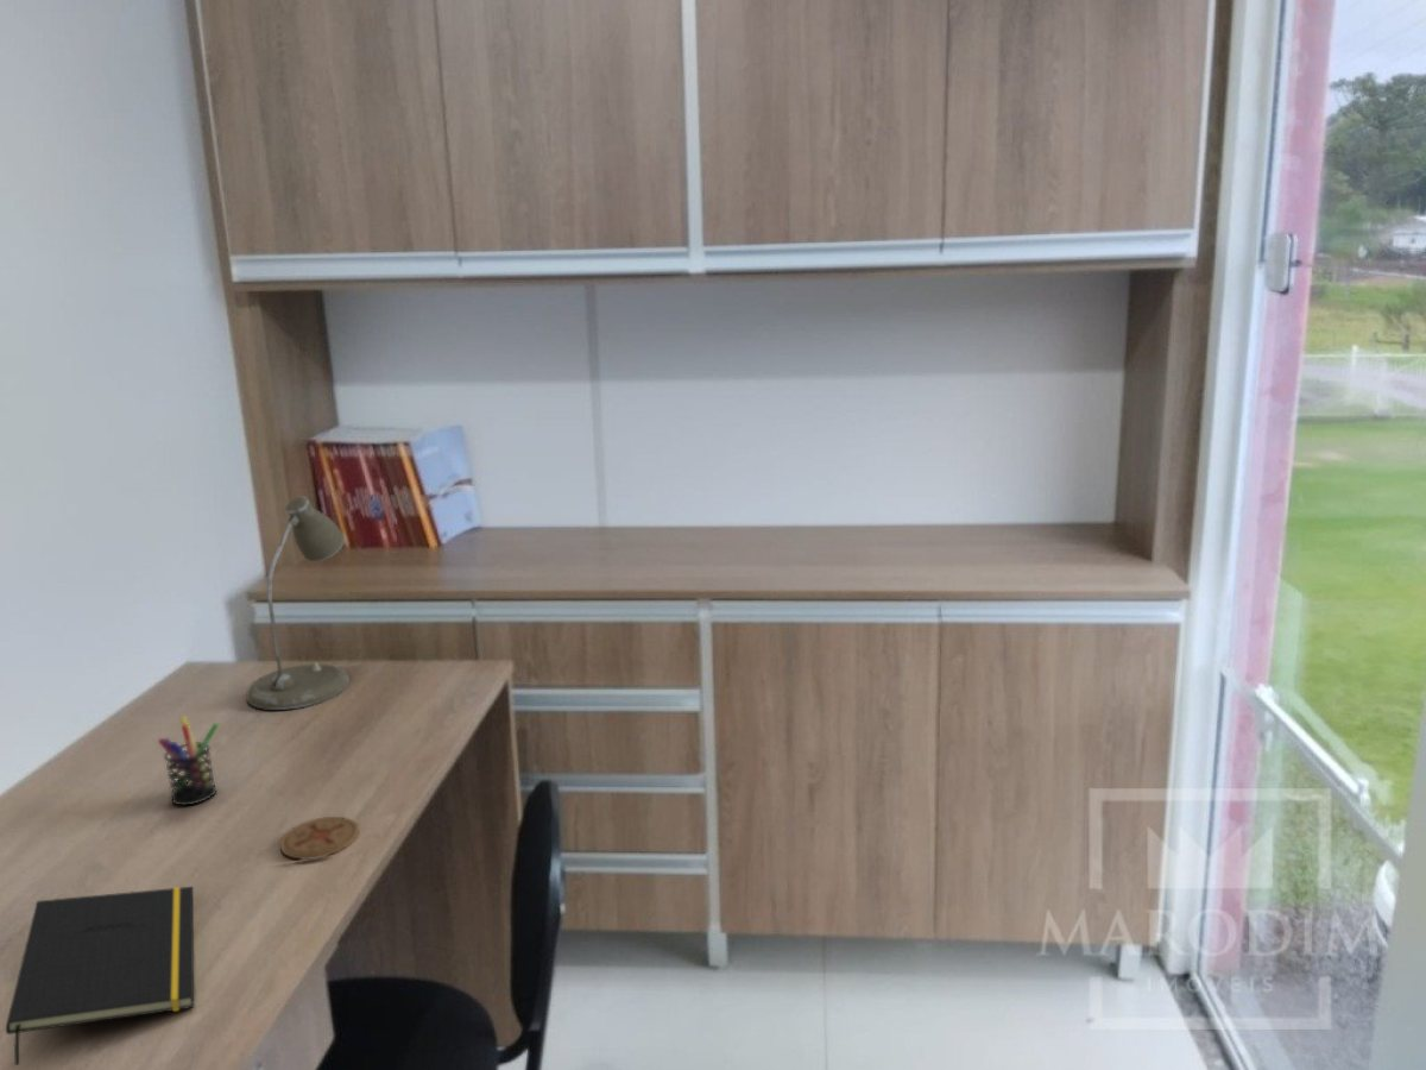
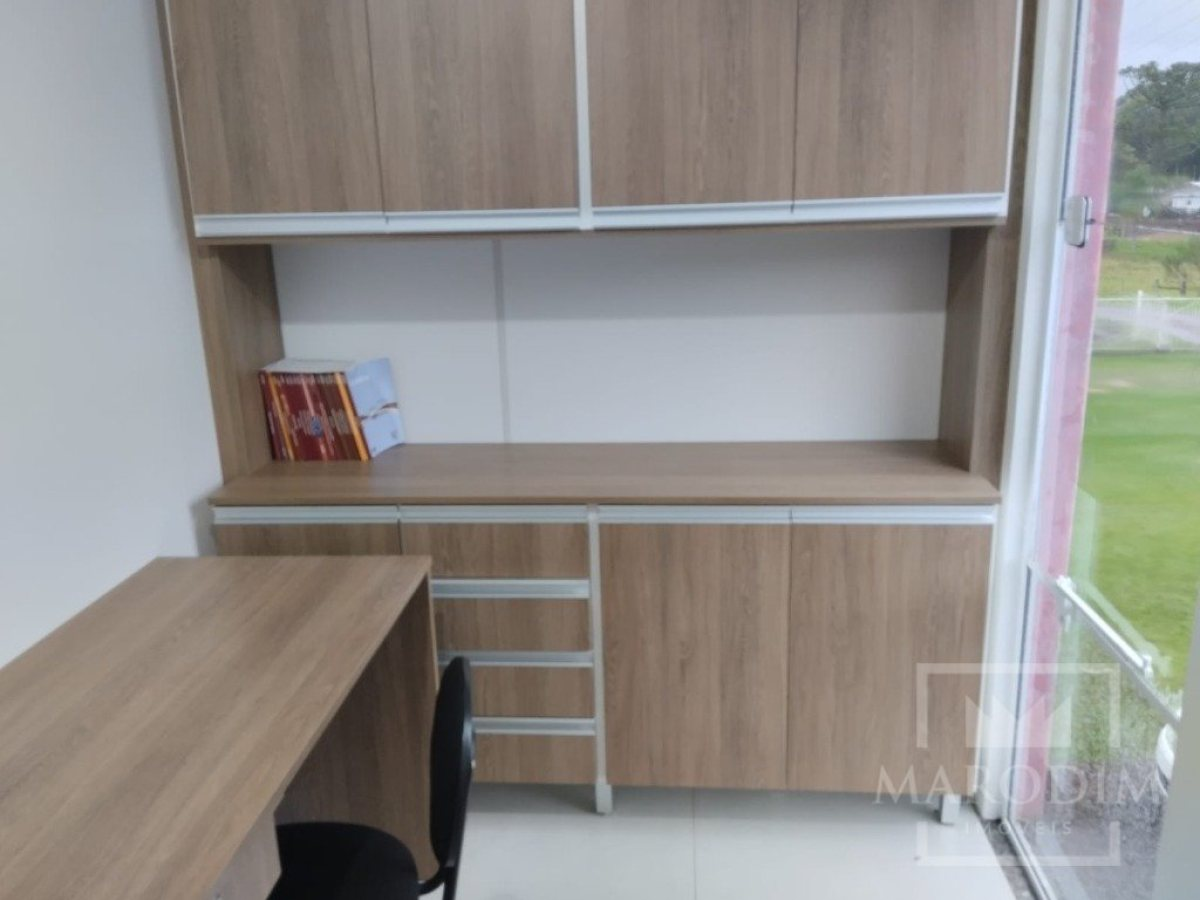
- notepad [5,886,195,1066]
- desk lamp [245,496,351,711]
- pen holder [157,716,220,806]
- coaster [279,816,360,861]
